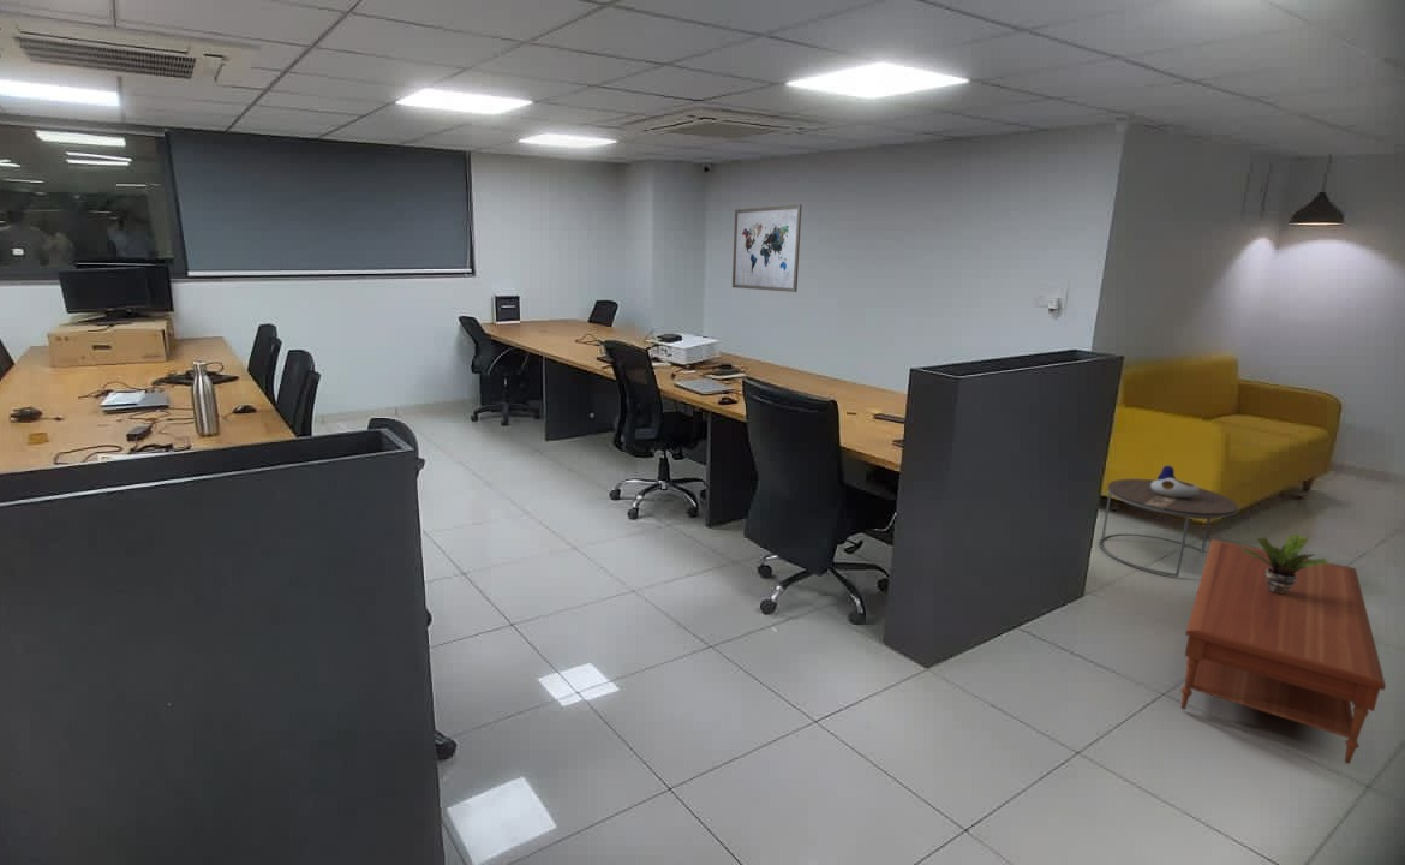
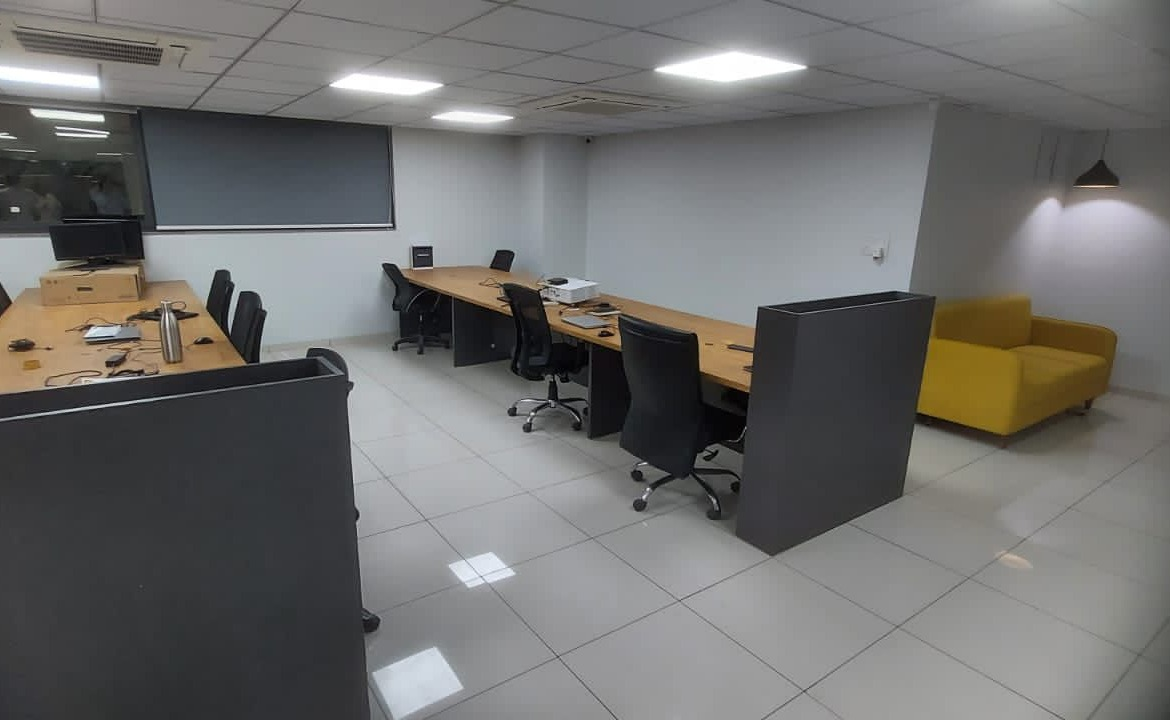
- wall art [731,203,802,293]
- potted plant [1240,532,1331,595]
- coffee table [1179,537,1387,765]
- side table [1098,465,1239,578]
